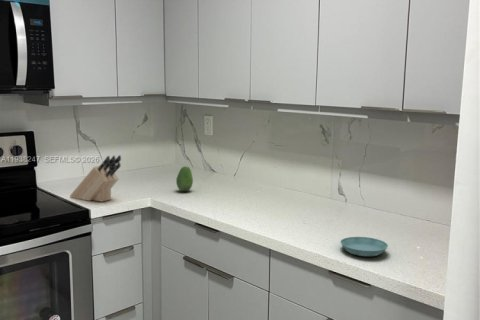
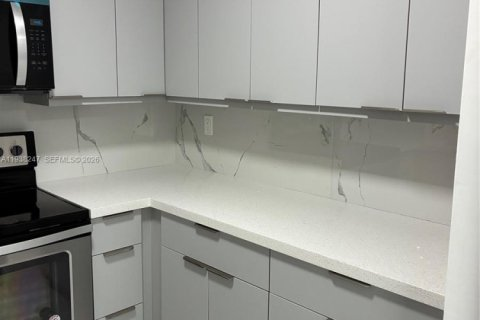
- fruit [175,165,194,193]
- saucer [339,236,389,257]
- knife block [69,154,122,203]
